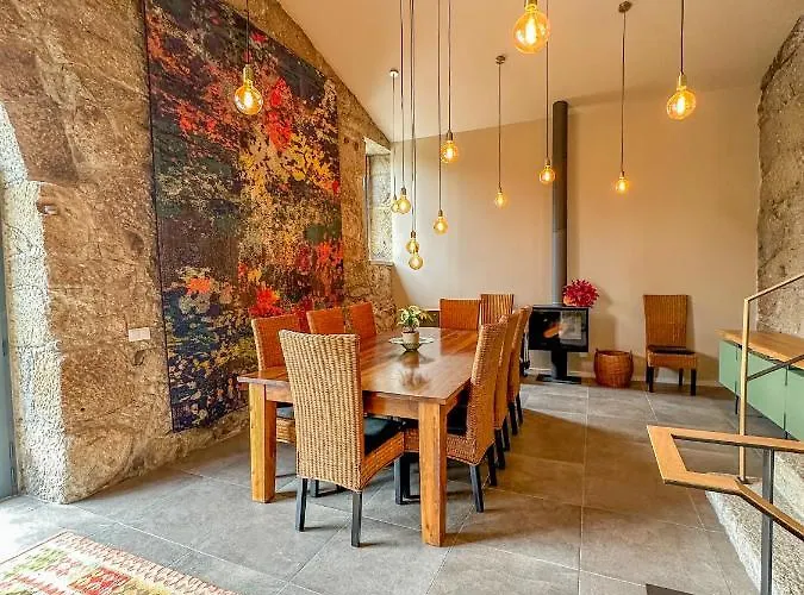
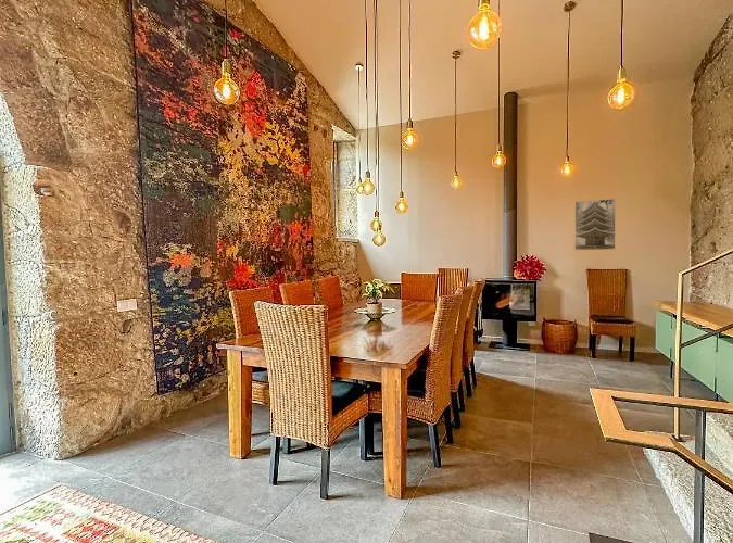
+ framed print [574,198,617,251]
